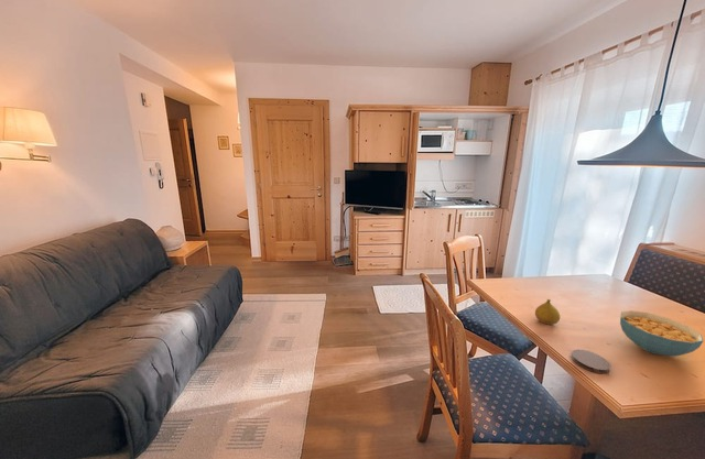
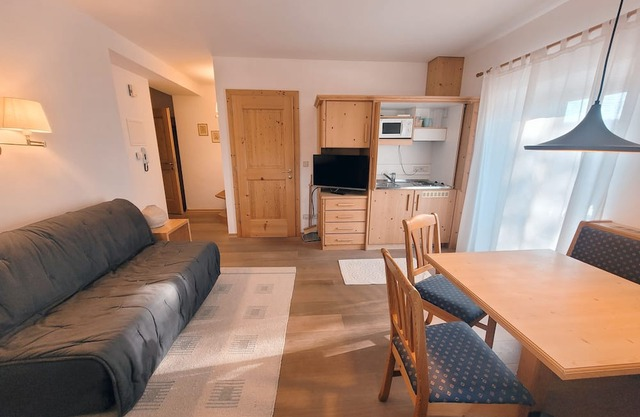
- coaster [571,348,611,374]
- cereal bowl [619,309,705,358]
- fruit [534,298,561,326]
